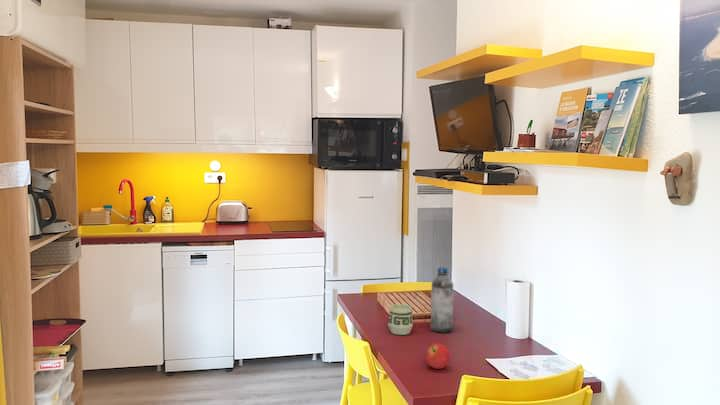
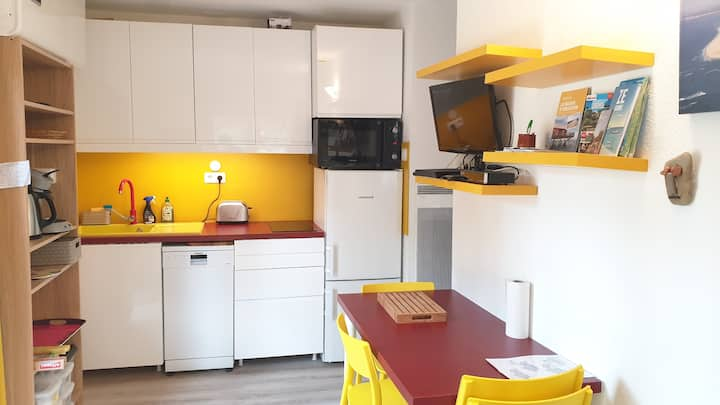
- water bottle [430,266,455,334]
- cup [387,303,414,336]
- fruit [424,342,451,370]
